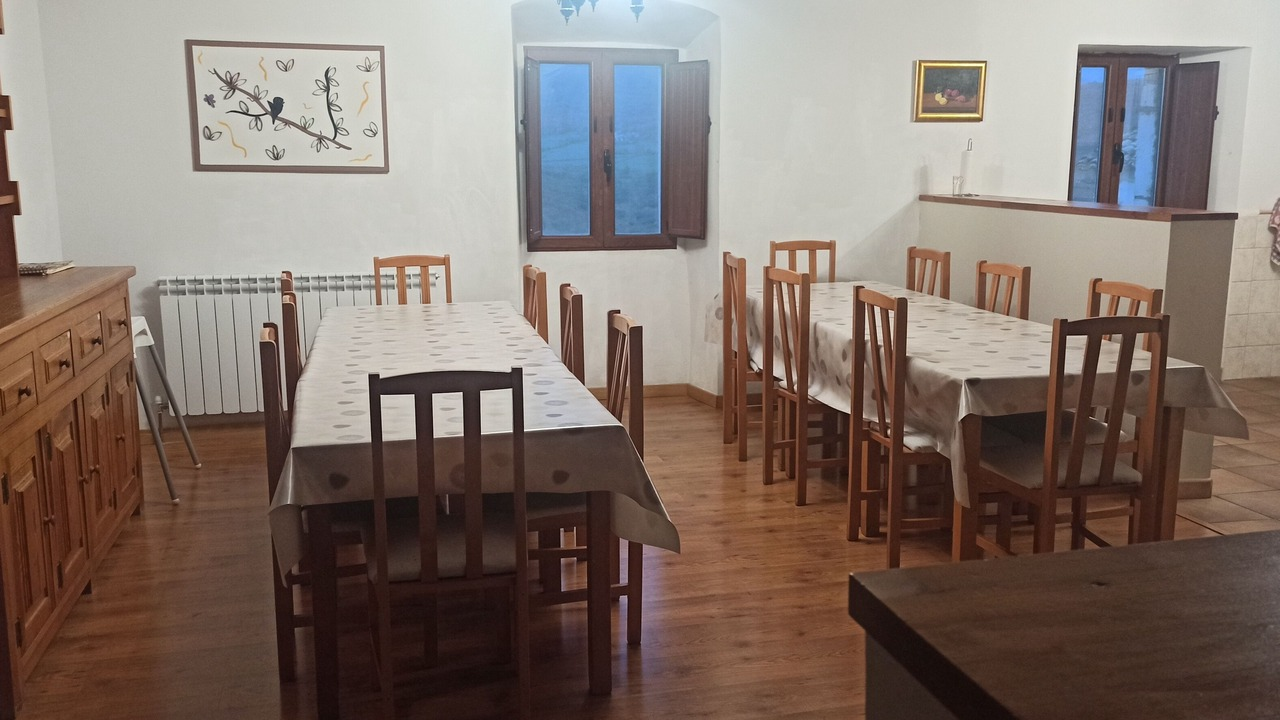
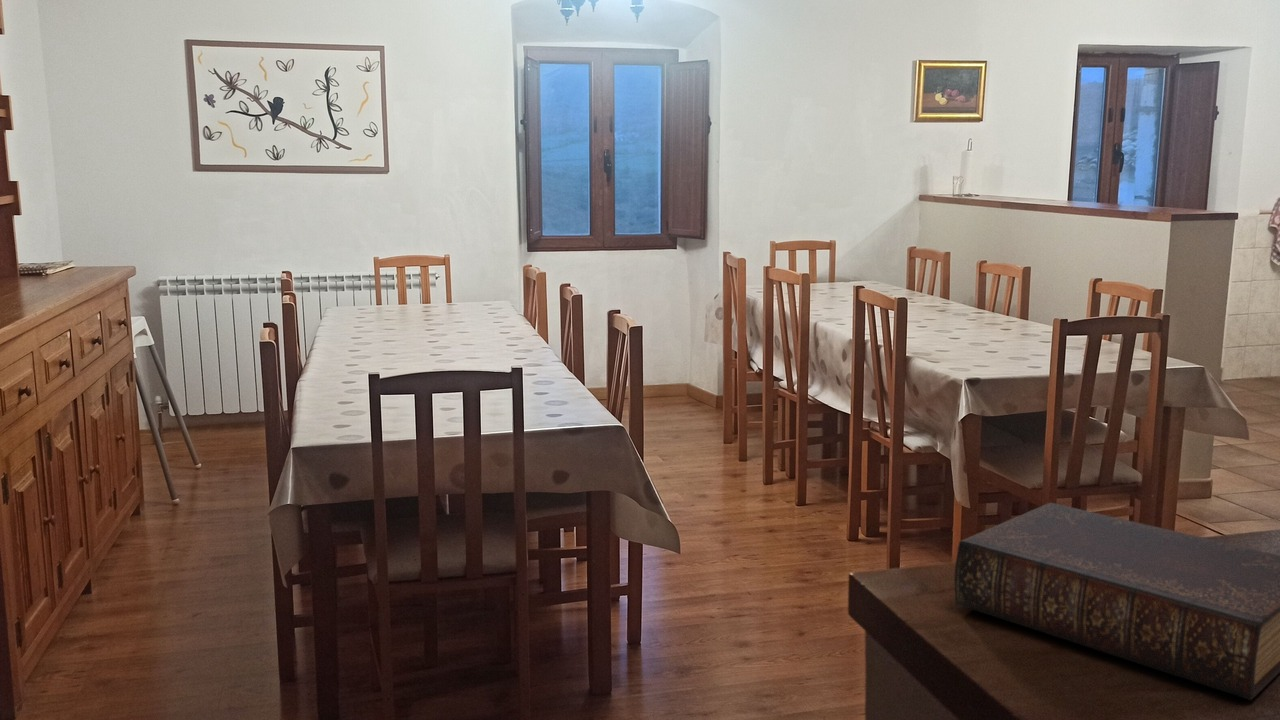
+ book [953,502,1280,701]
